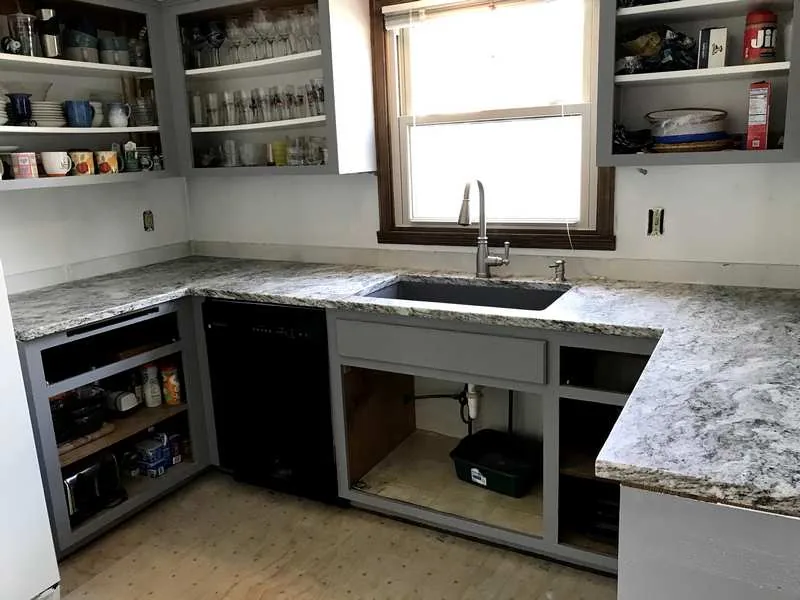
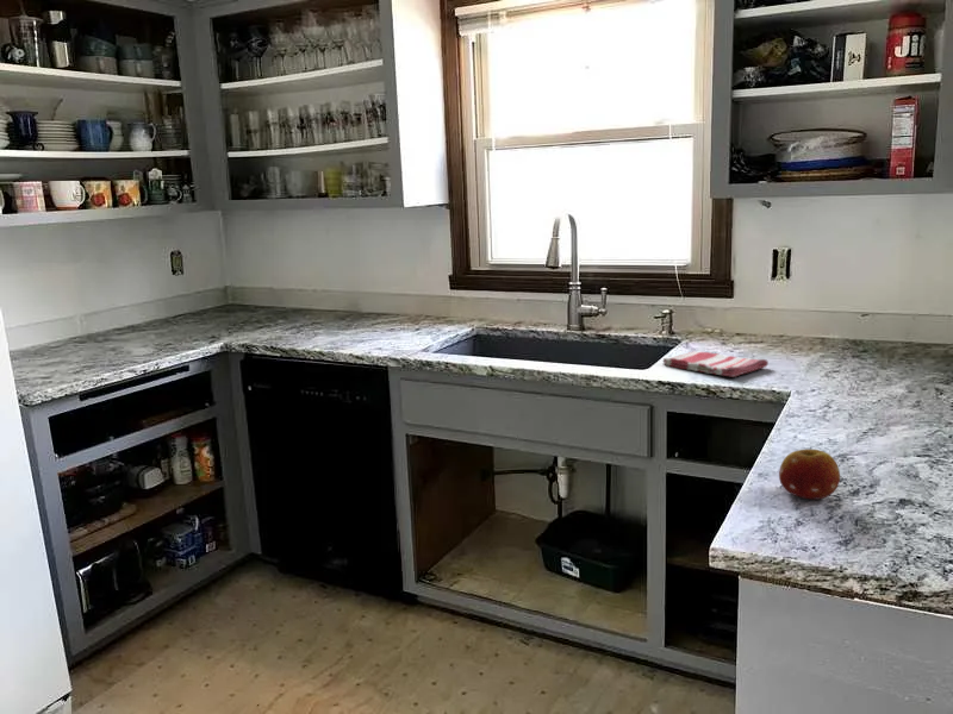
+ dish towel [661,350,770,378]
+ fruit [778,449,841,501]
